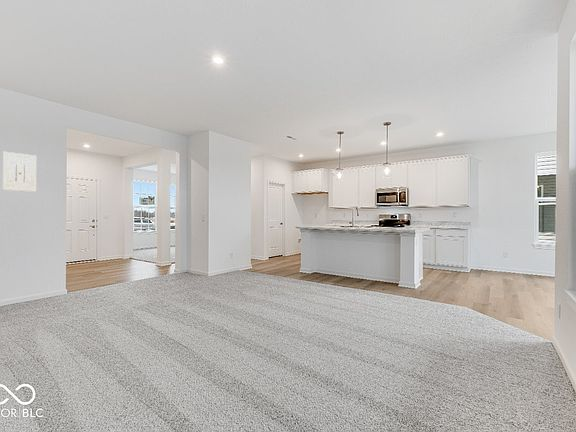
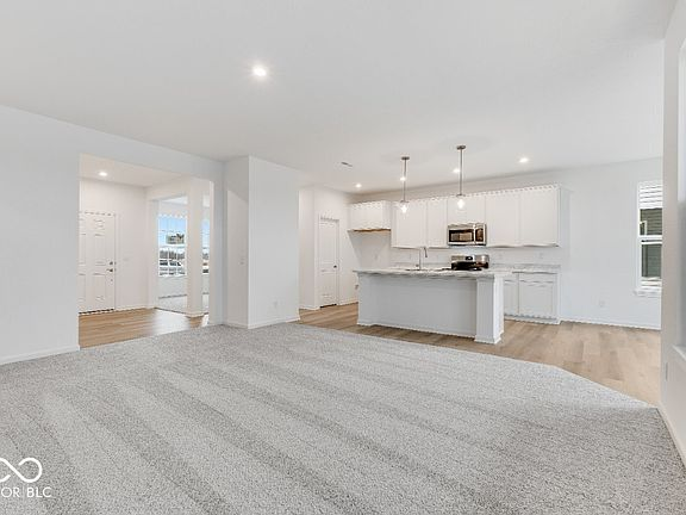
- wall art [2,151,37,192]
